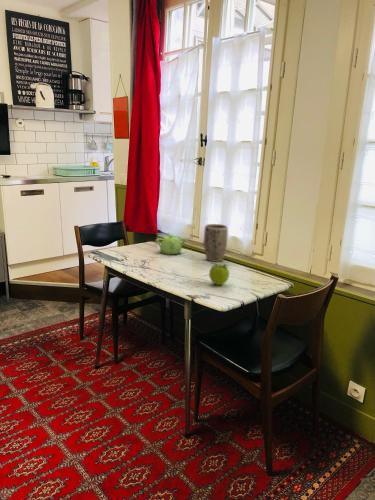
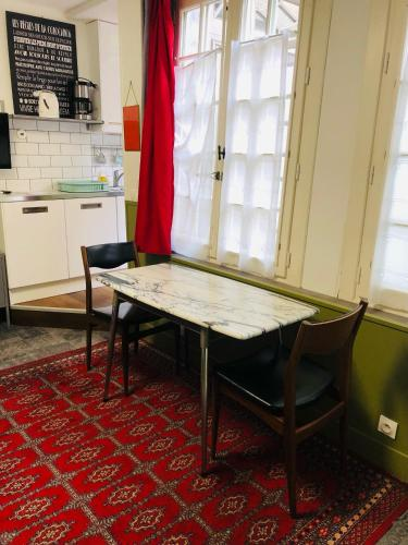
- teapot [155,231,187,255]
- fruit [208,262,230,286]
- plant pot [203,223,229,263]
